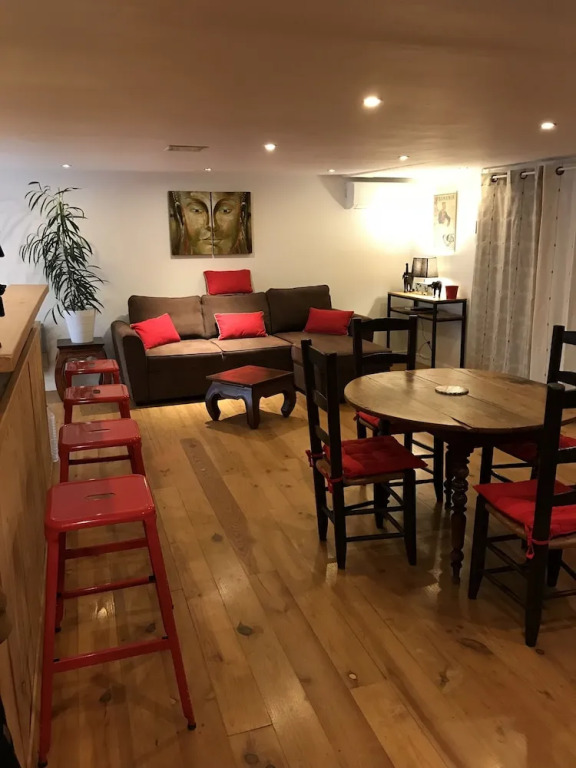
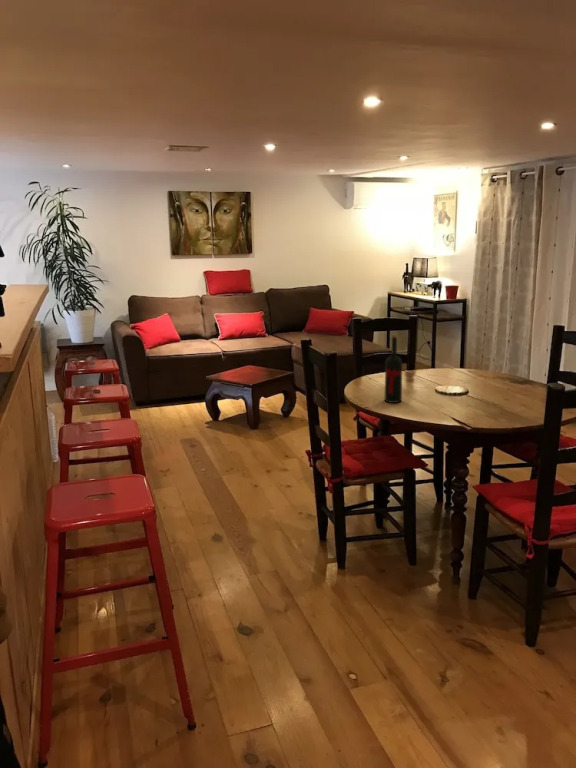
+ wine bottle [383,334,403,404]
